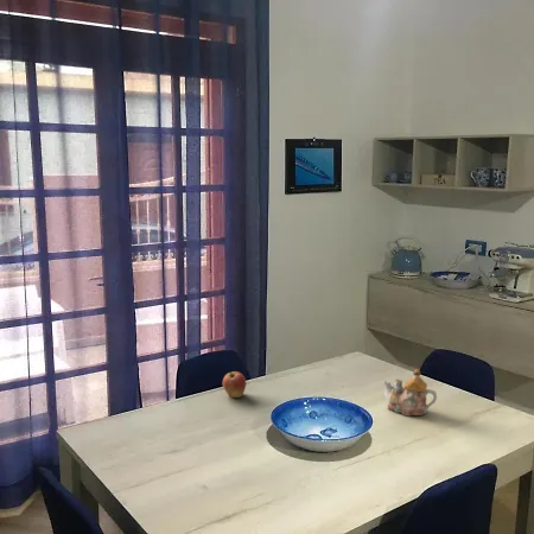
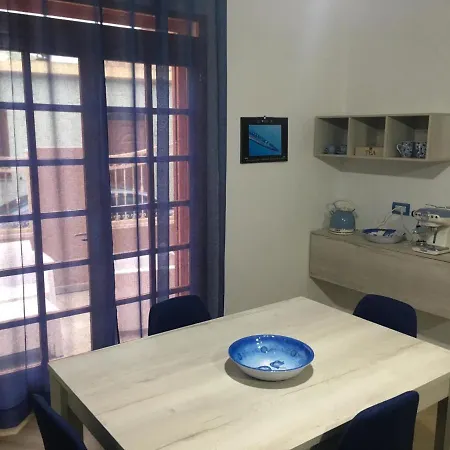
- apple [222,370,247,399]
- teapot [382,368,438,417]
